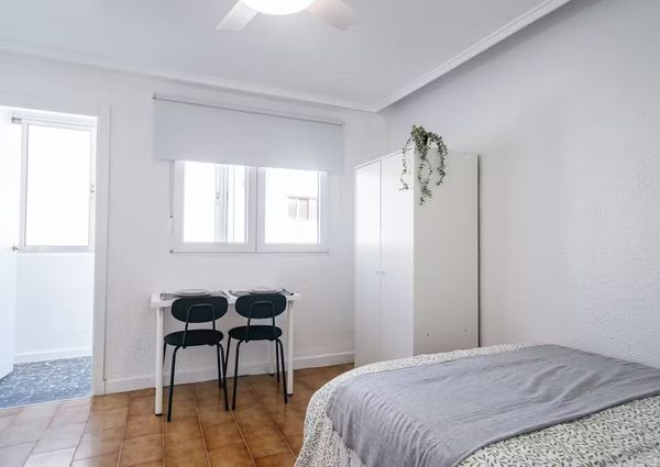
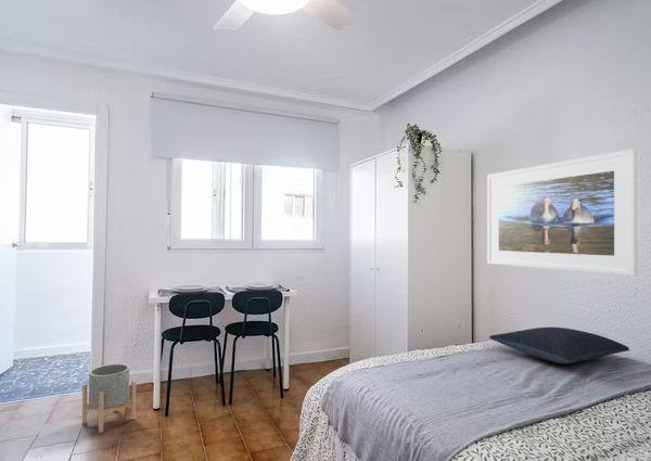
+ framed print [486,148,638,277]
+ pillow [488,326,630,364]
+ planter [81,363,137,434]
